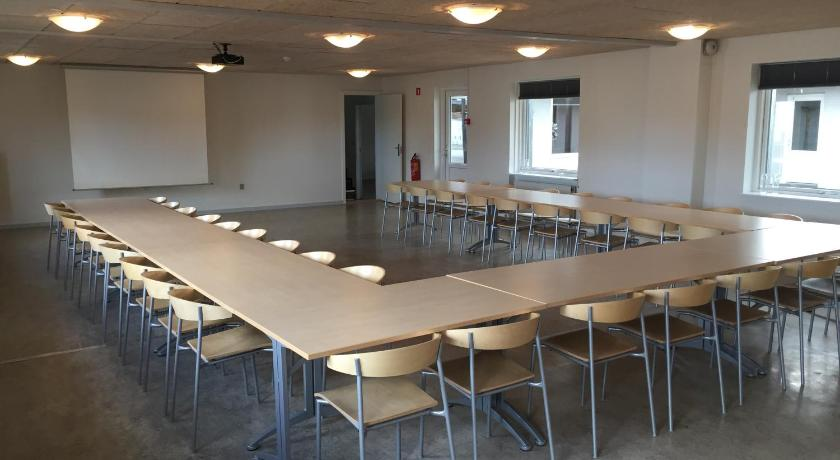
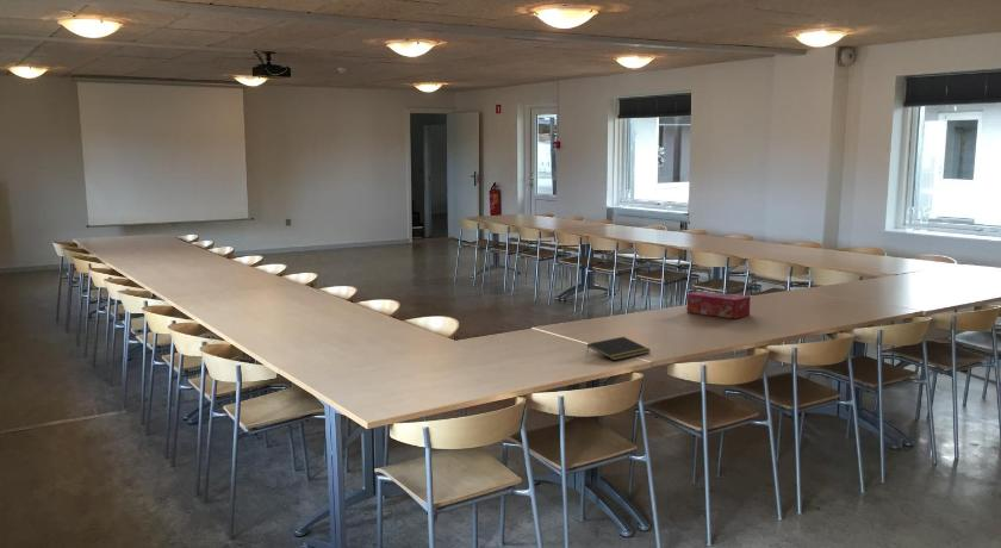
+ tissue box [686,289,752,319]
+ notepad [585,336,652,361]
